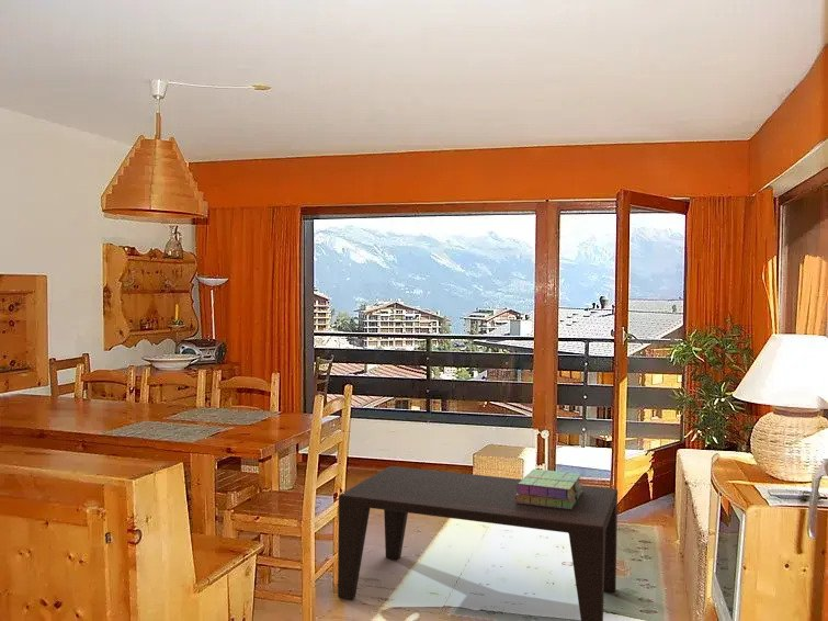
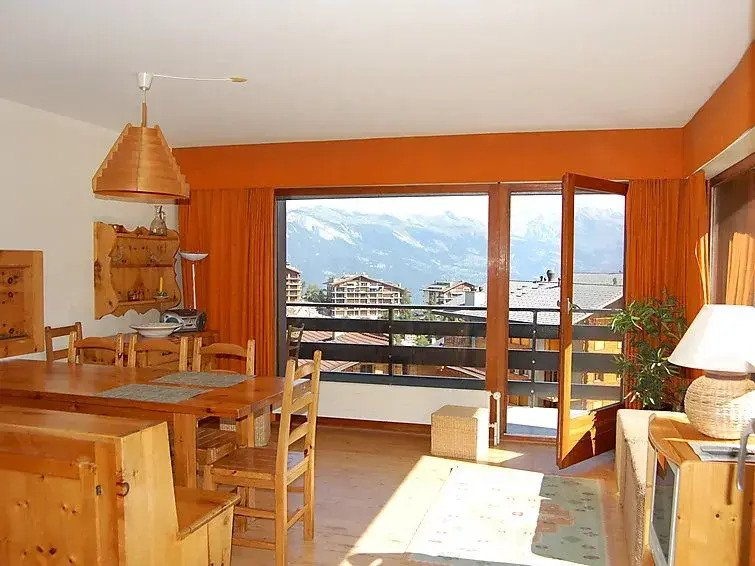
- coffee table [337,465,619,621]
- stack of books [515,468,583,509]
